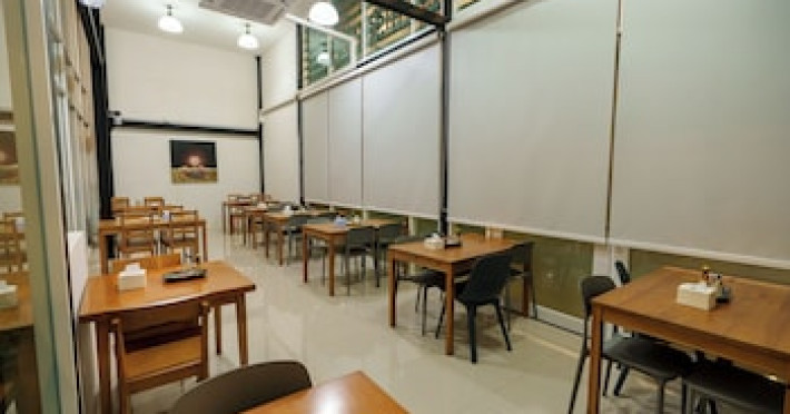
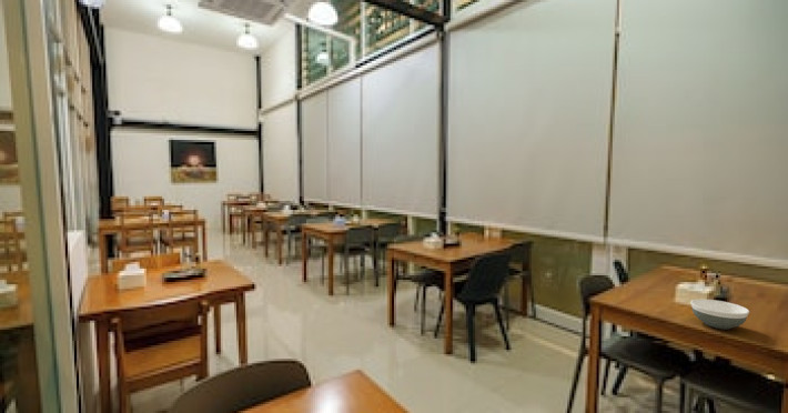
+ bowl [689,298,750,331]
